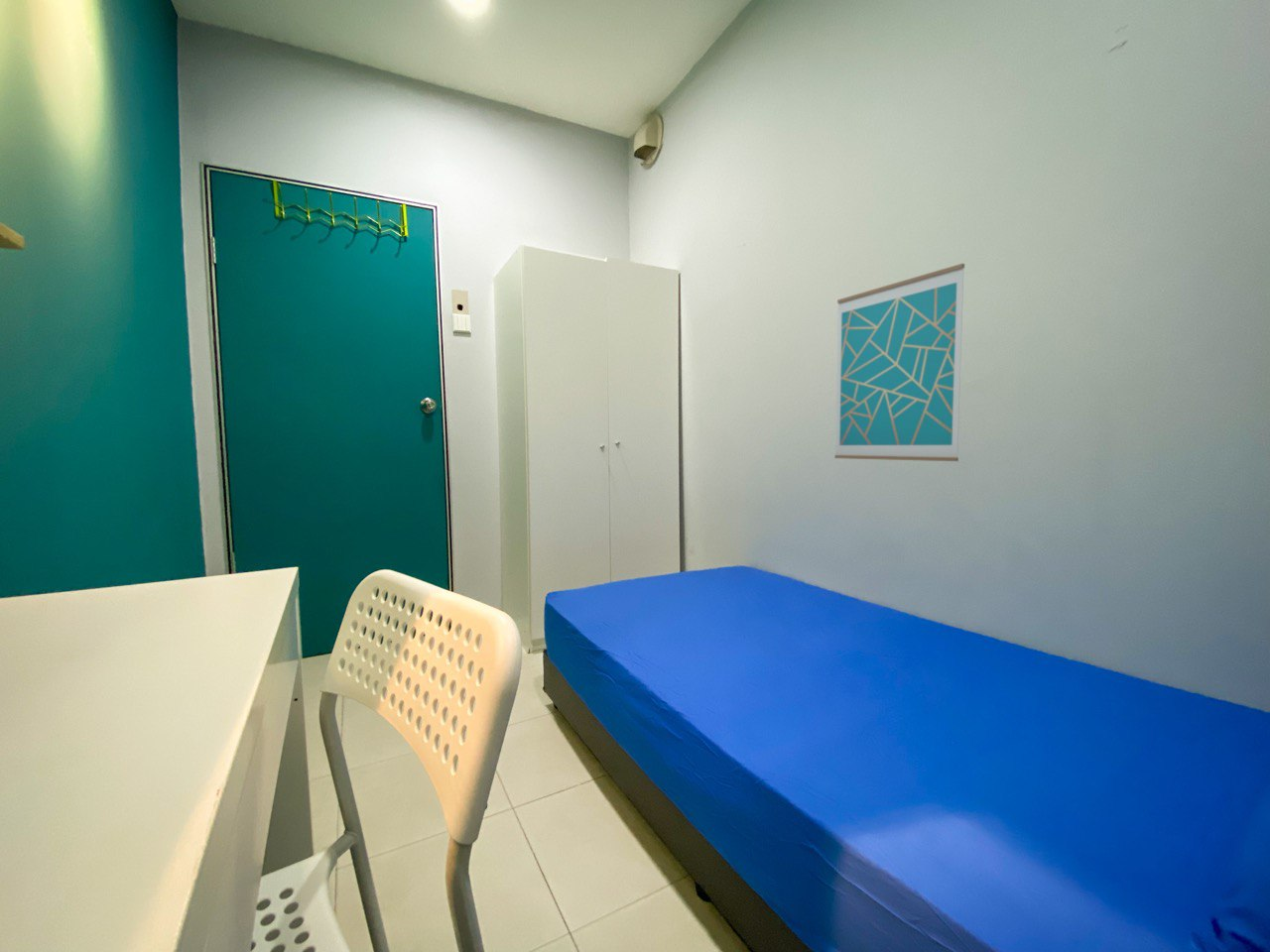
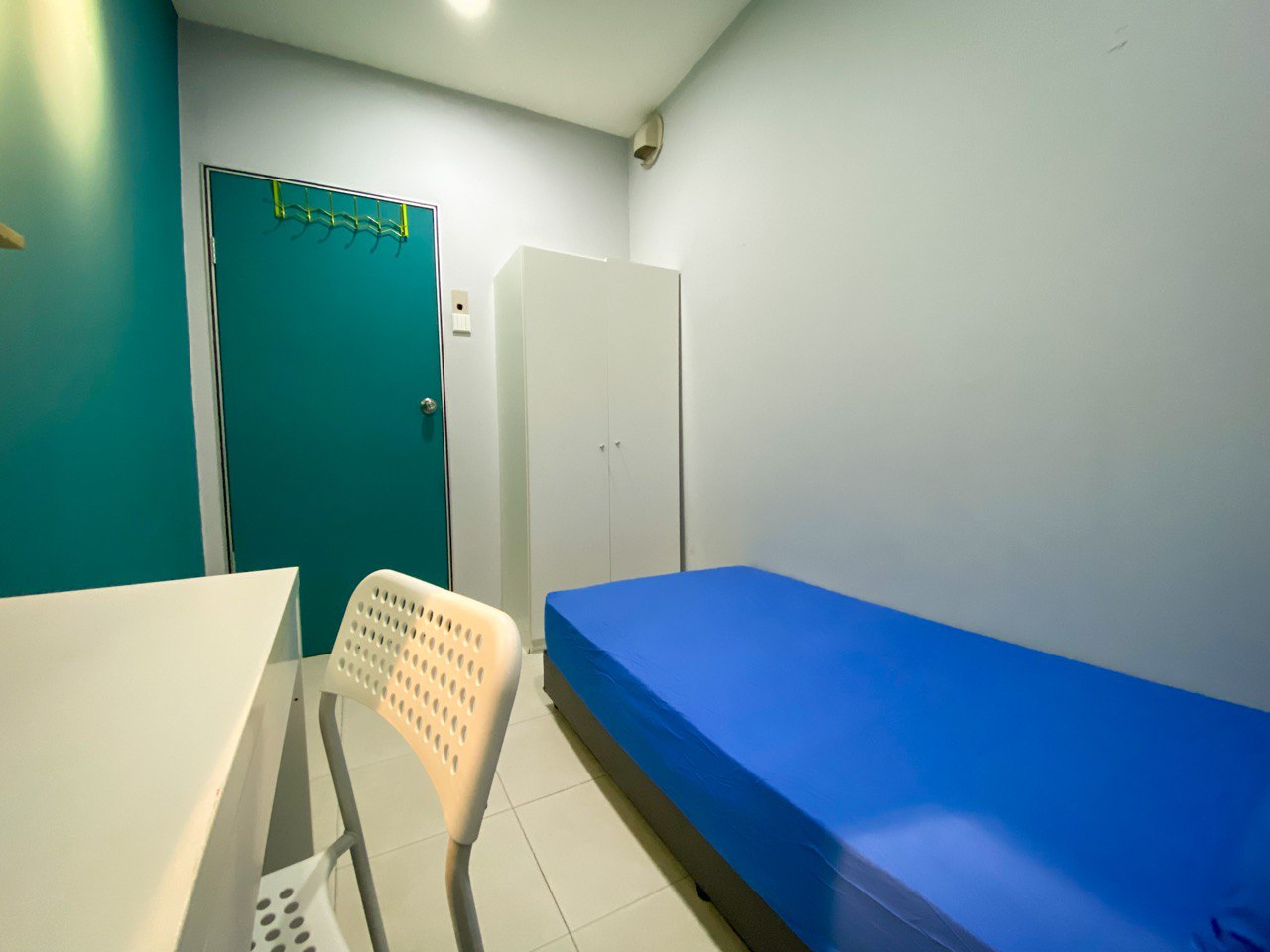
- wall art [833,263,965,462]
